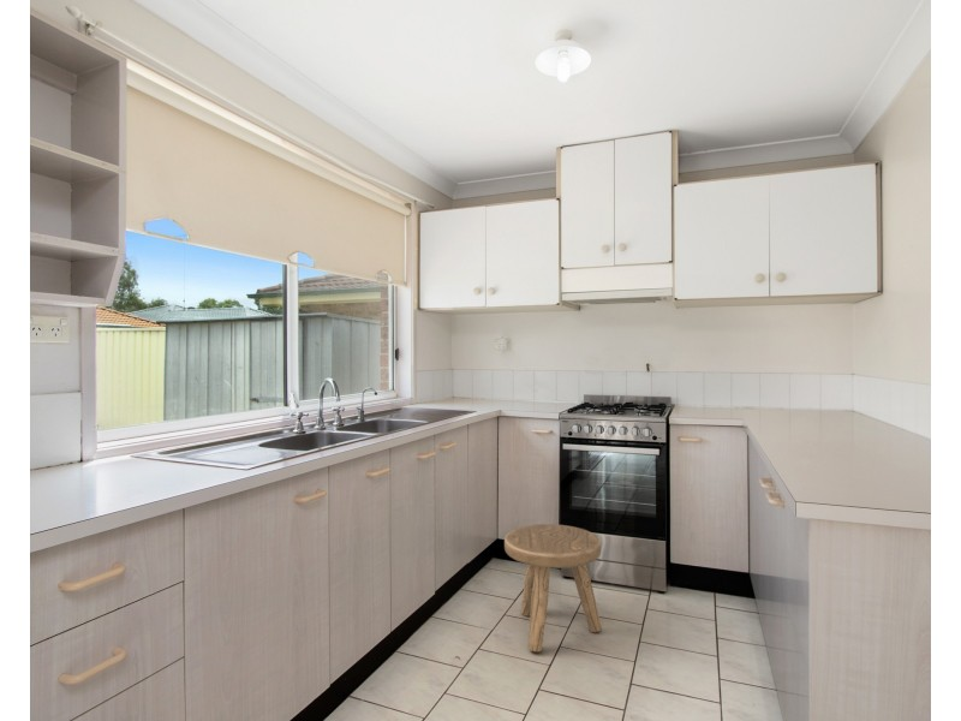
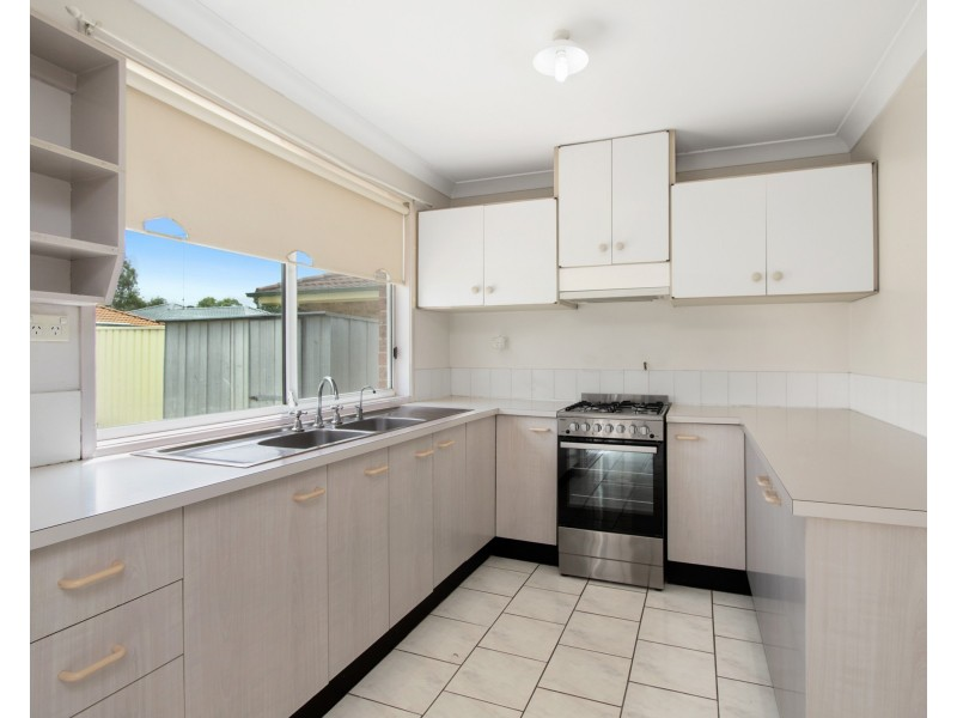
- stool [503,523,603,654]
